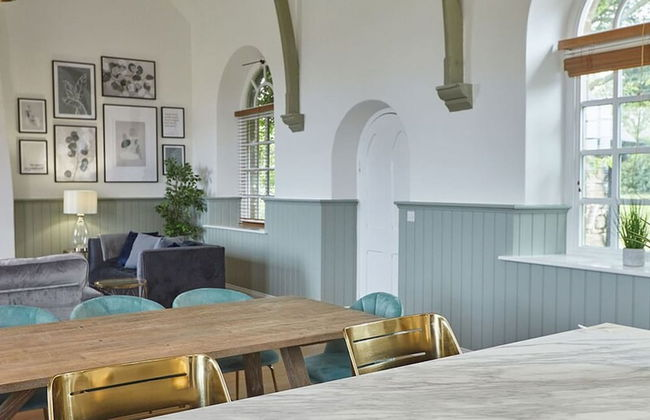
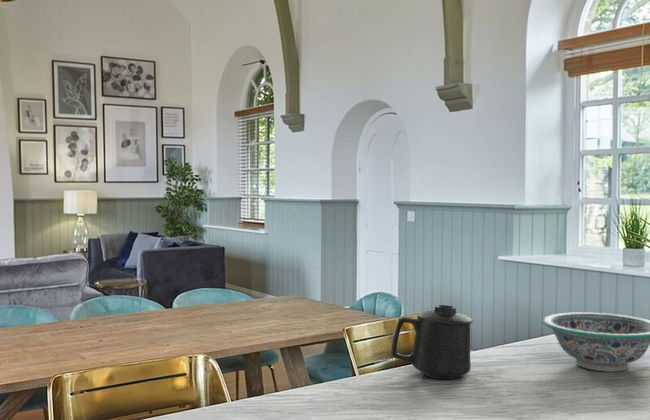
+ decorative bowl [542,312,650,373]
+ mug [390,304,473,380]
